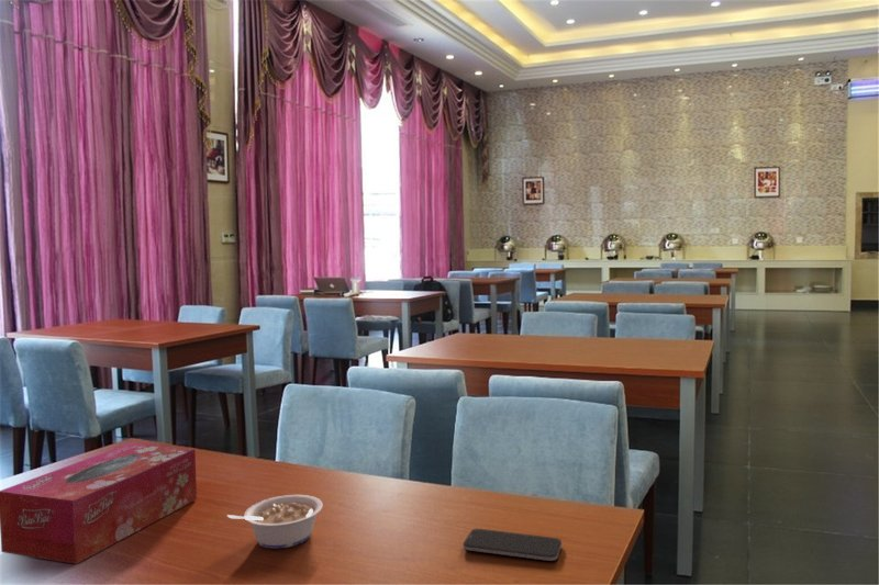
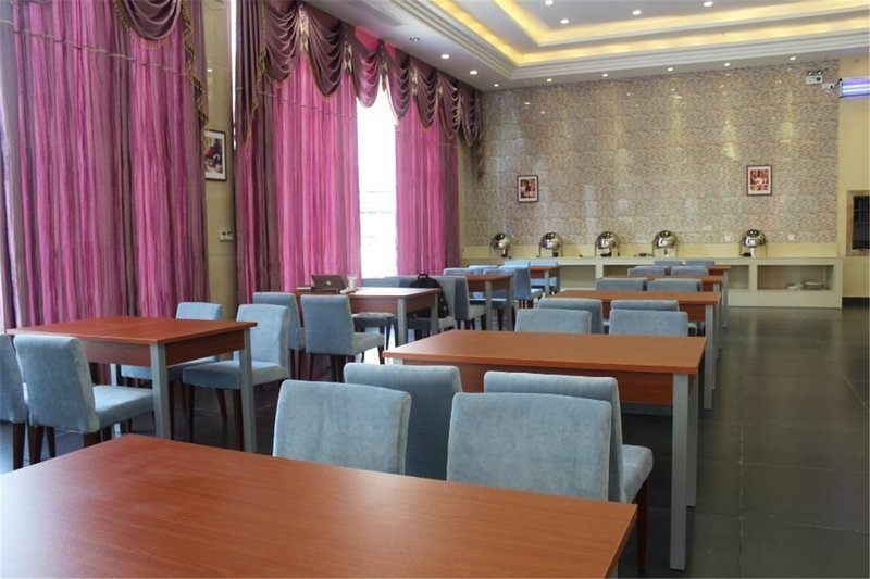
- legume [226,494,324,550]
- tissue box [0,442,198,565]
- smartphone [461,528,563,562]
